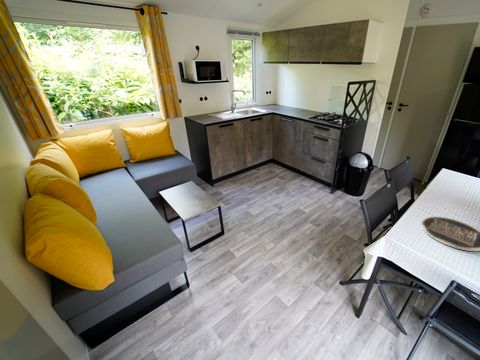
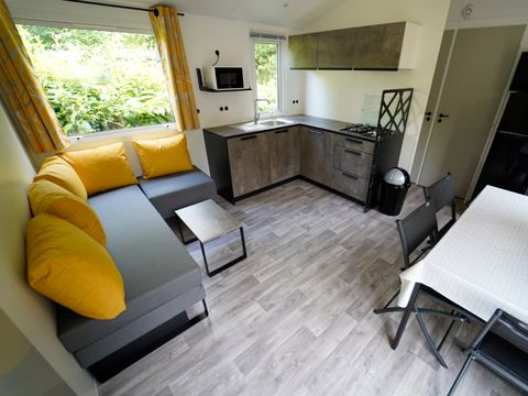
- plate [419,215,480,252]
